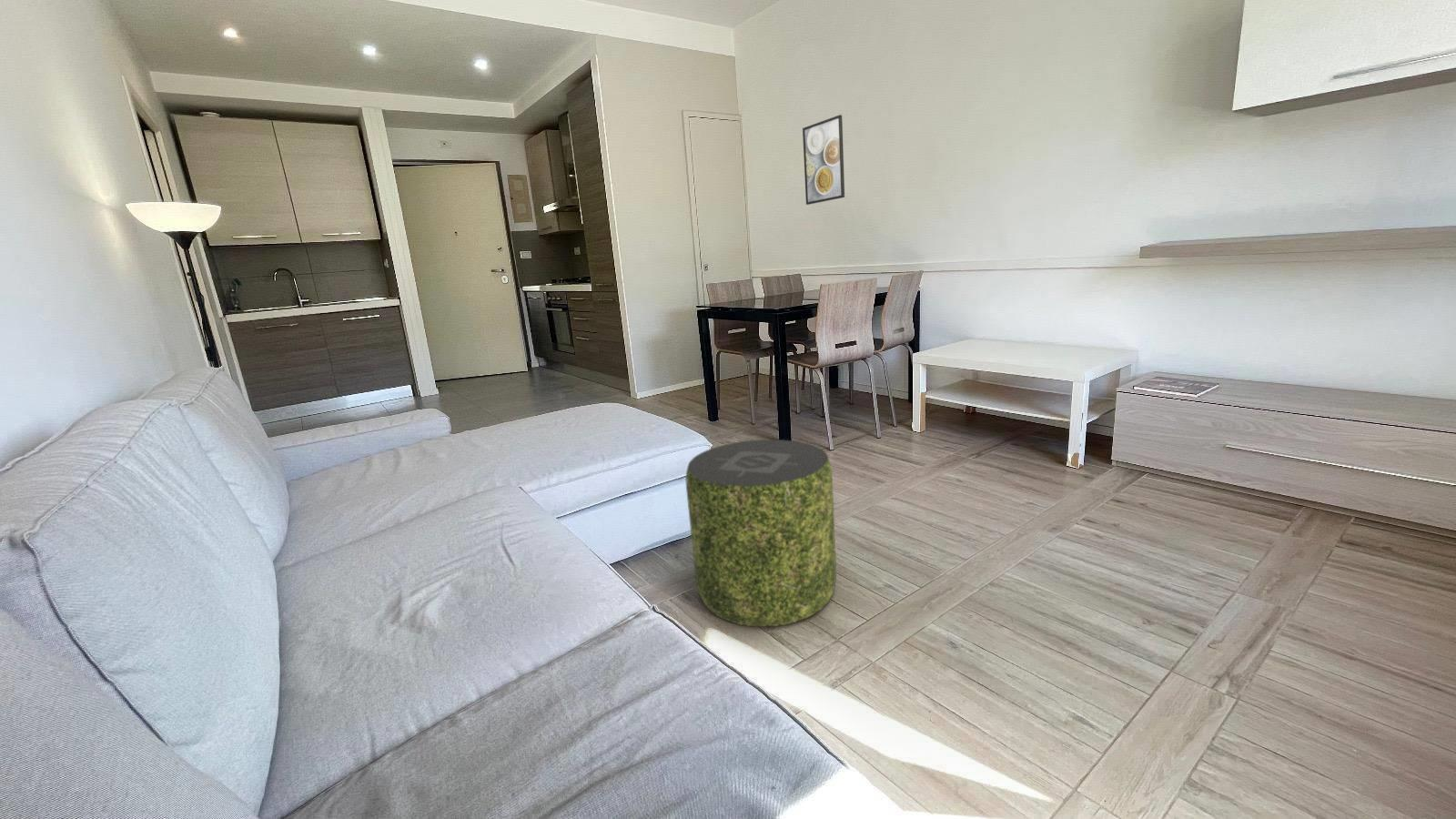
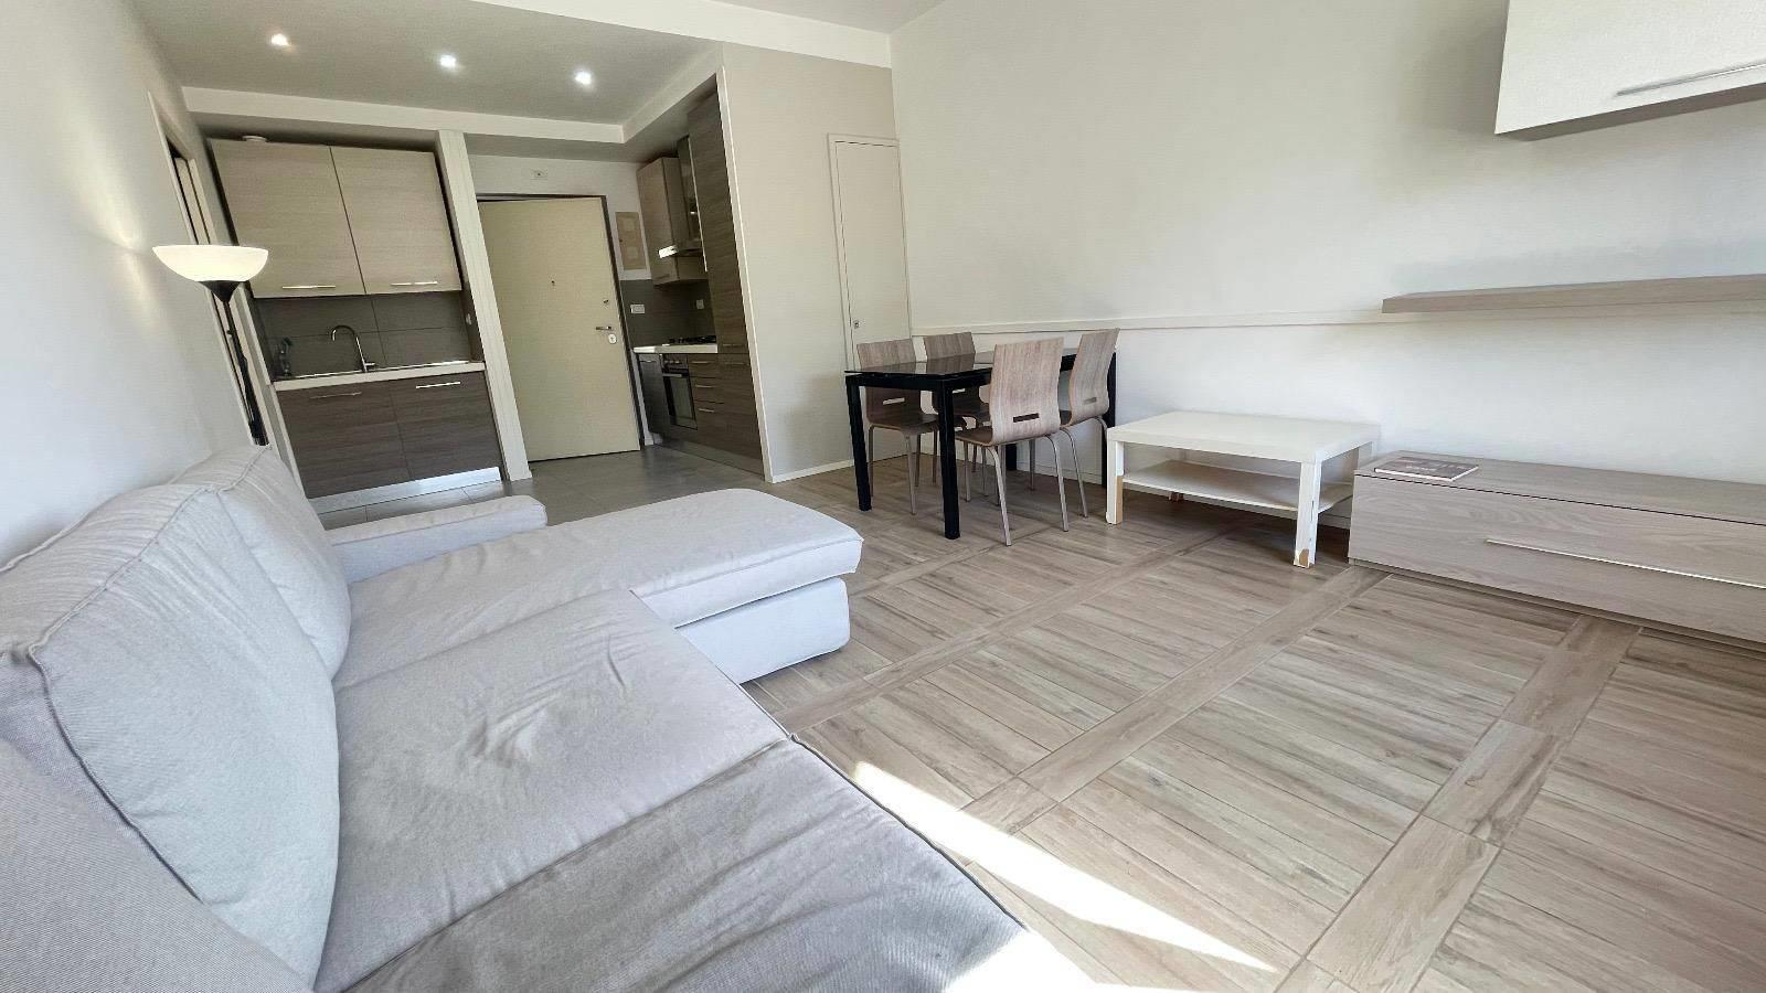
- pouf [685,439,837,628]
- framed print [802,114,845,206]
